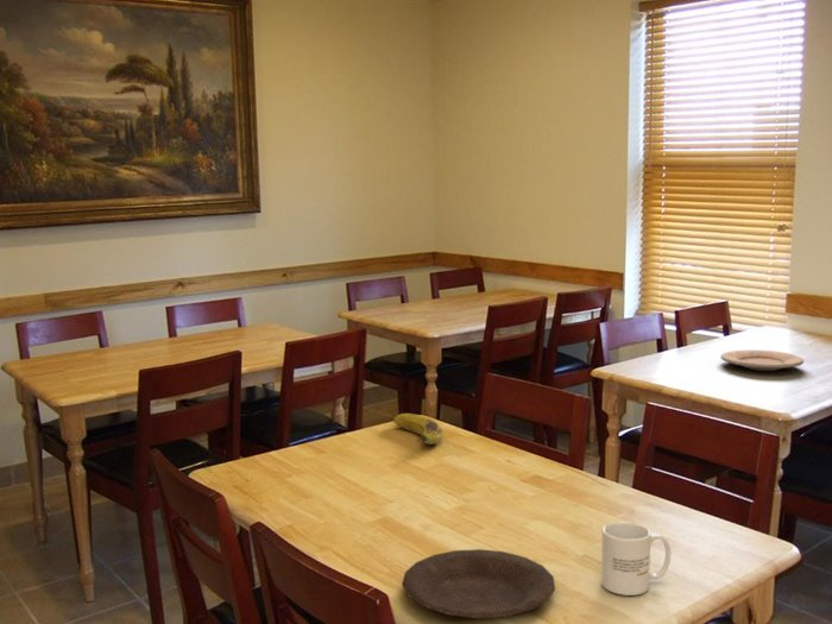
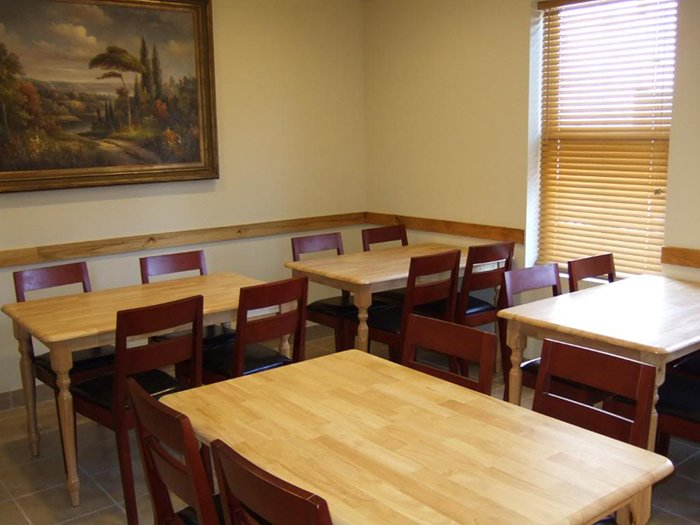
- mug [600,521,672,597]
- plate [720,348,805,372]
- fruit [392,412,445,446]
- plate [401,548,556,619]
